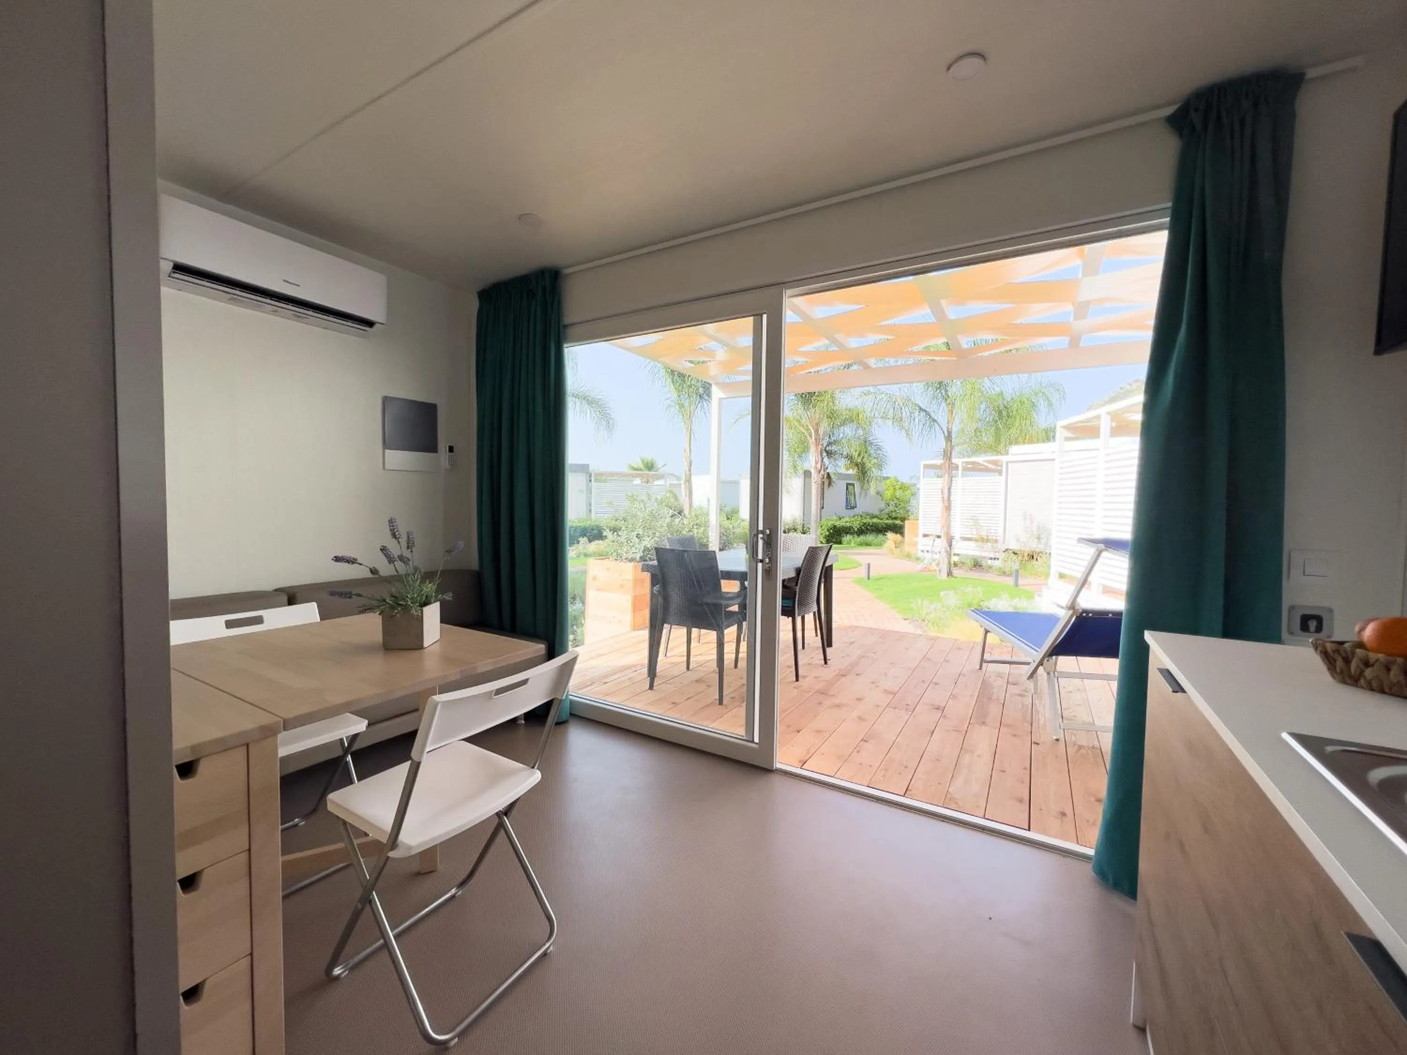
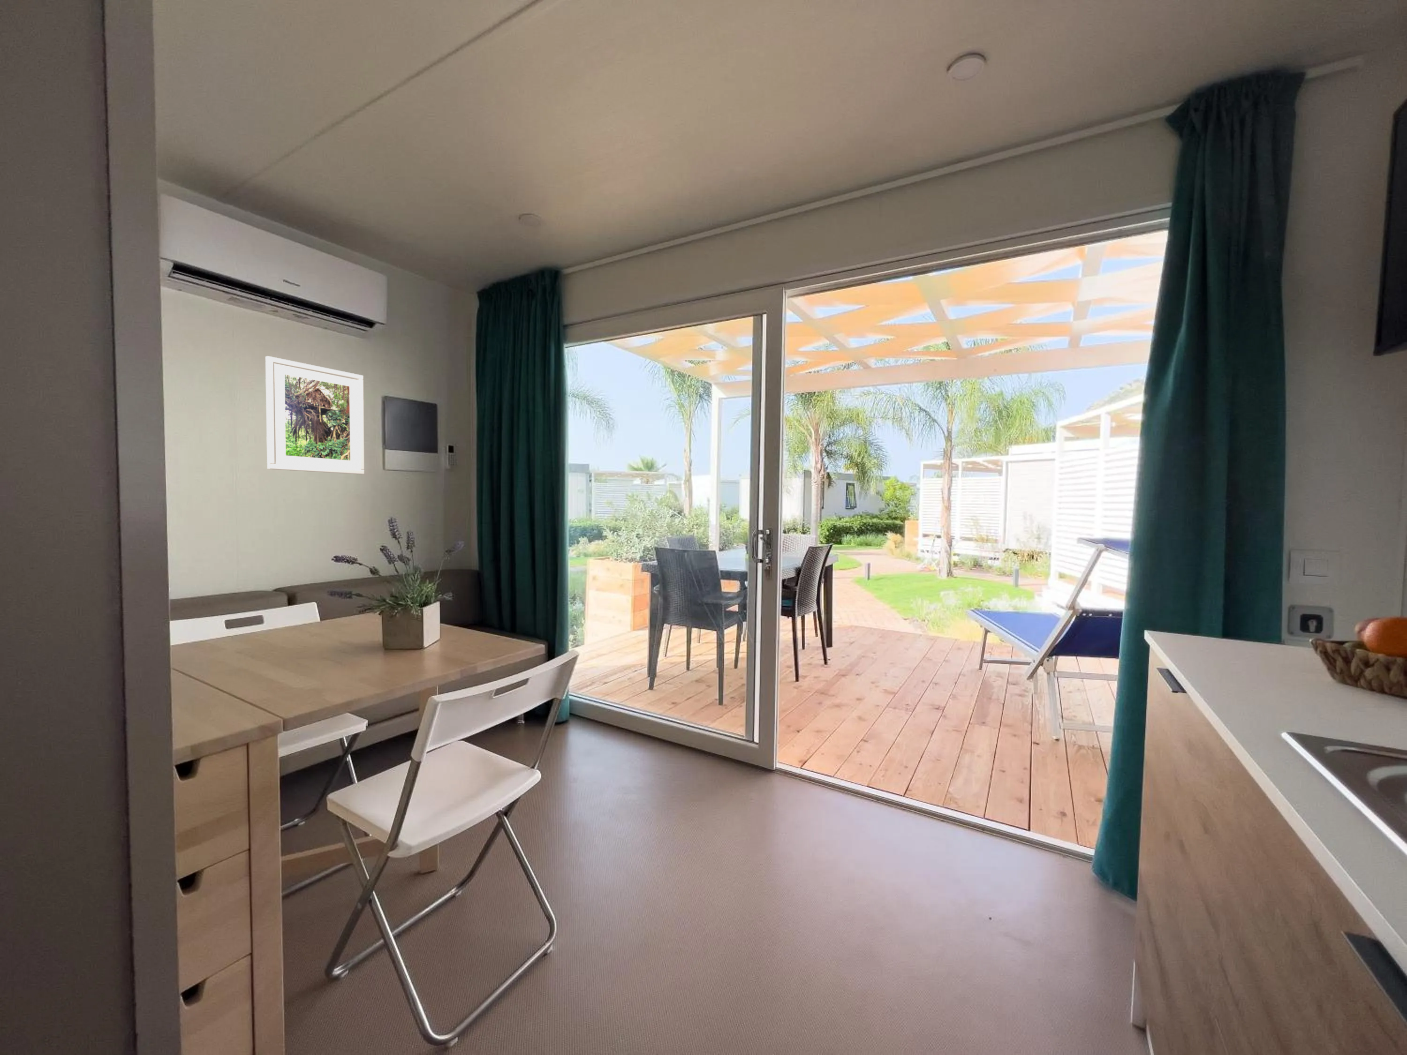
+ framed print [265,356,364,475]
